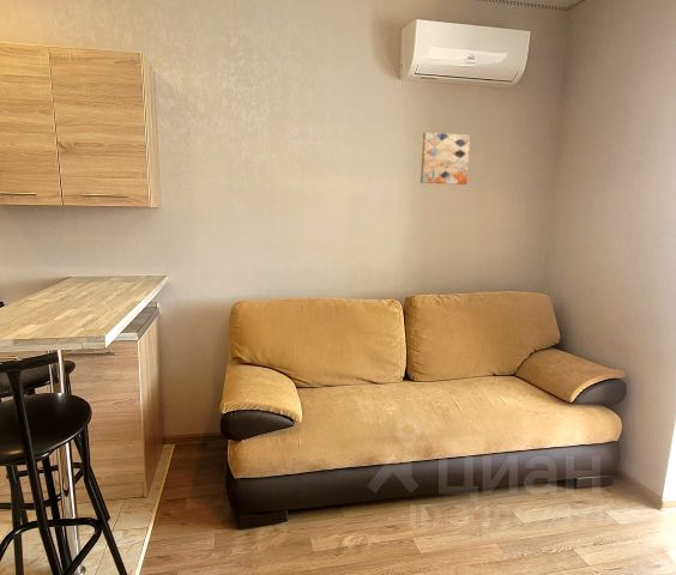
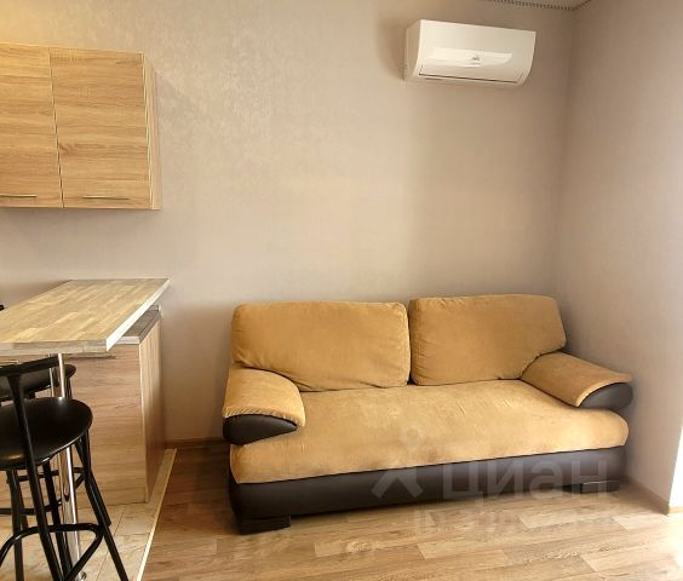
- wall art [420,132,471,186]
